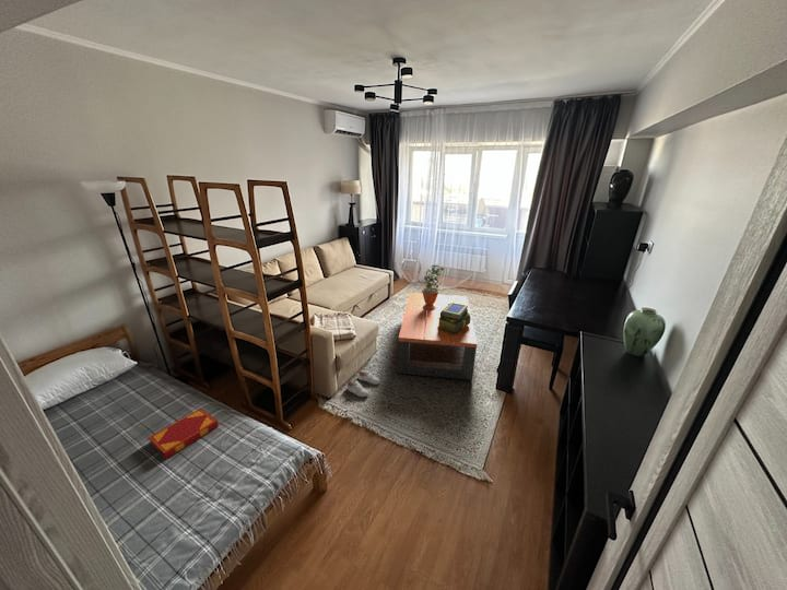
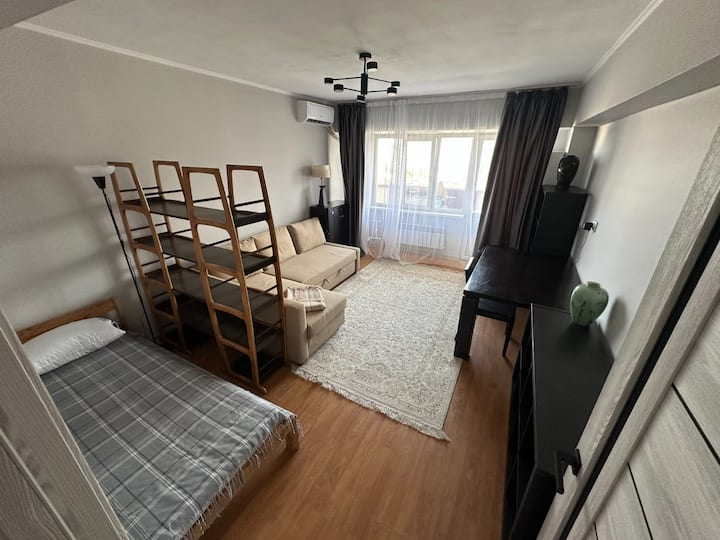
- shoe [345,369,381,398]
- potted plant [421,262,445,310]
- coffee table [397,292,478,381]
- hardback book [148,408,220,460]
- stack of books [437,302,472,334]
